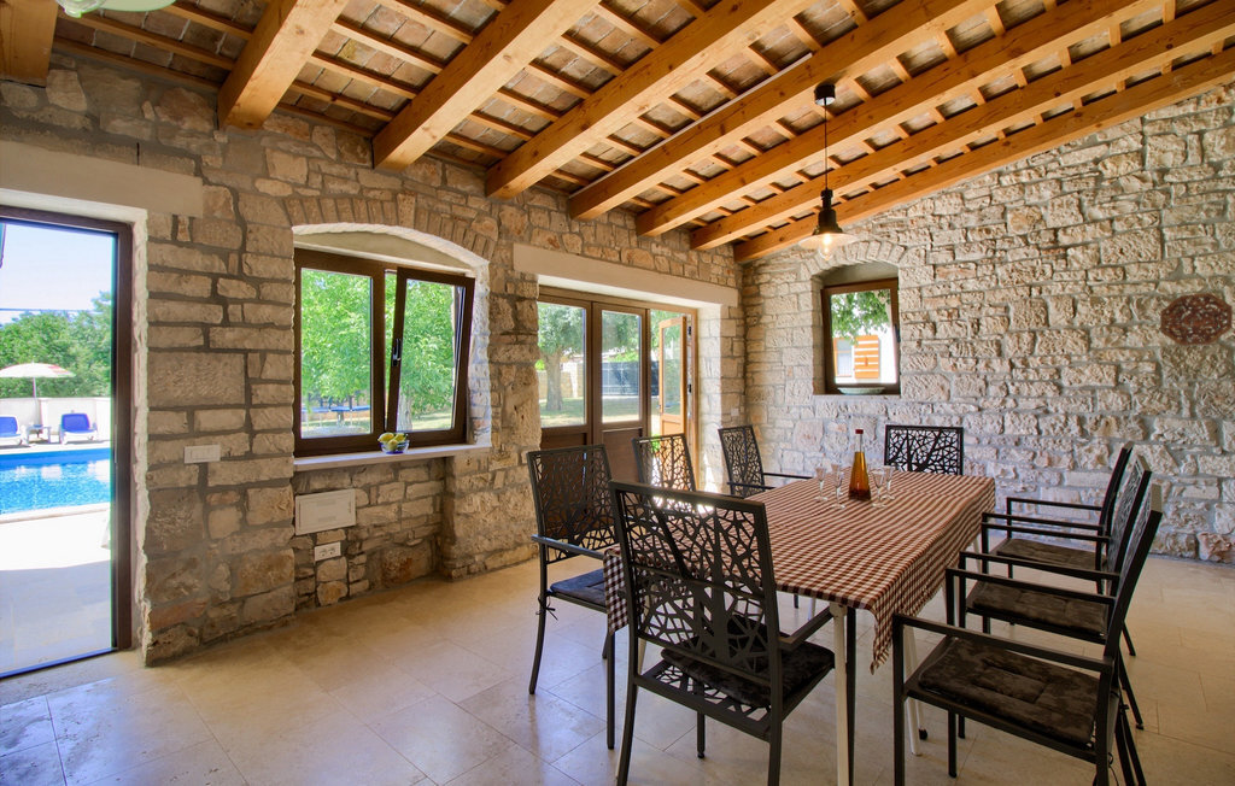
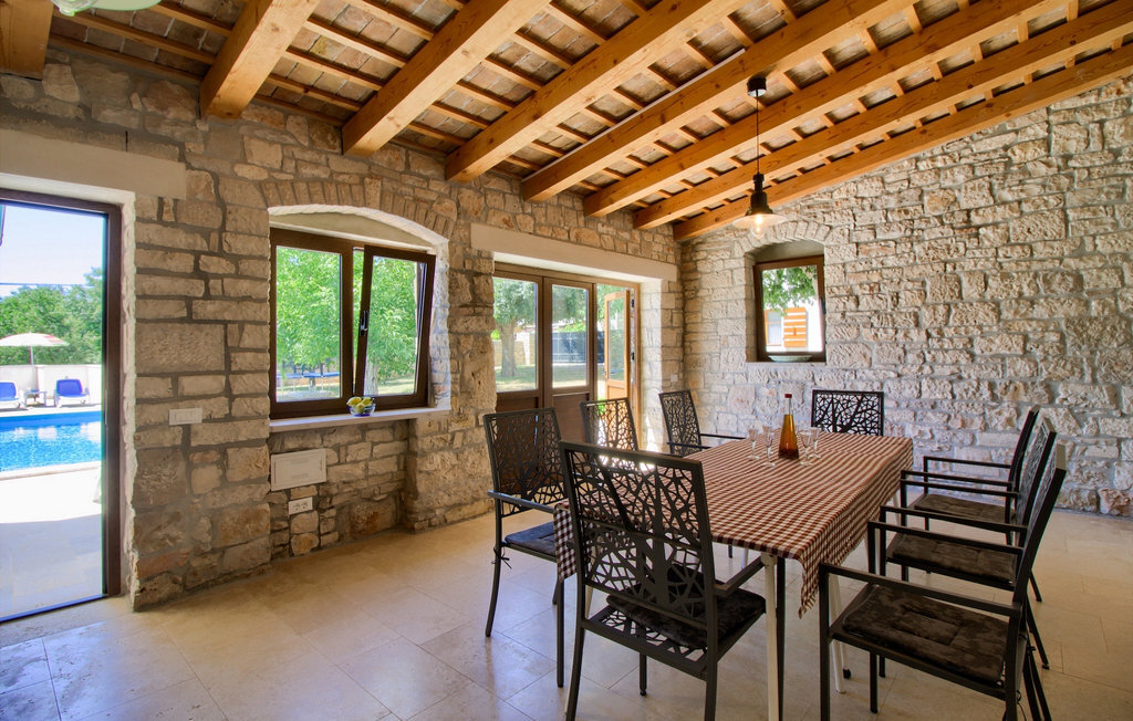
- decorative platter [1159,292,1234,347]
